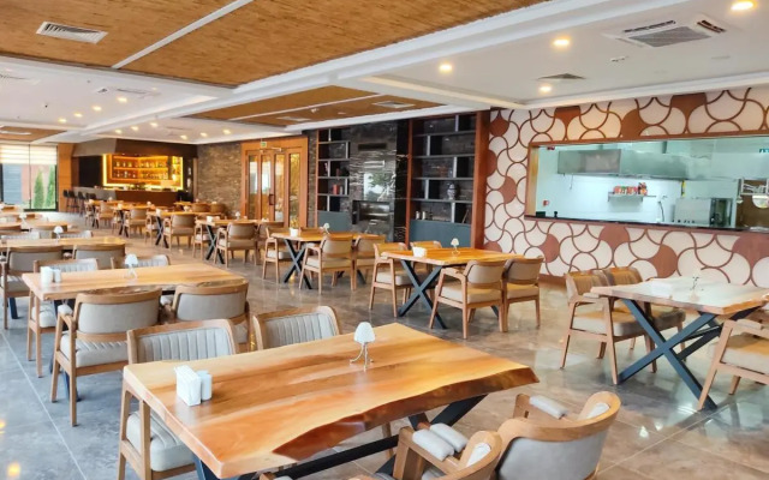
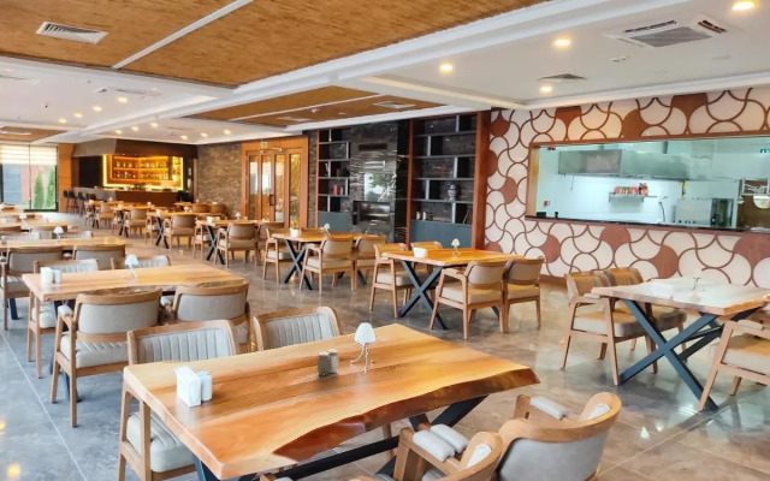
+ salt and pepper shaker [316,349,340,378]
